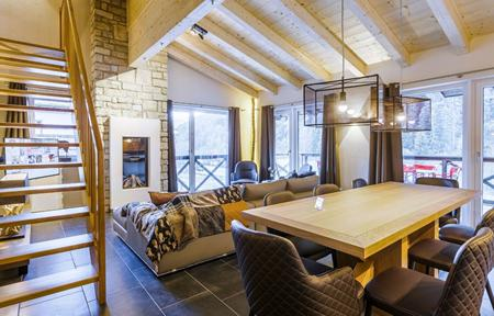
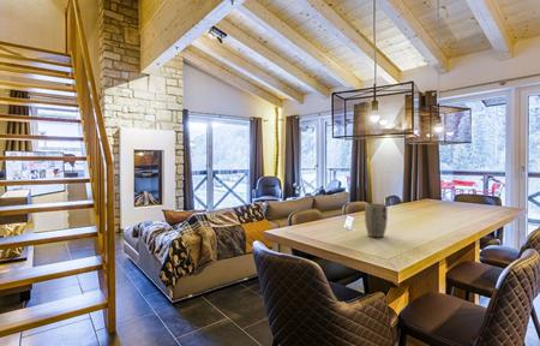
+ plant pot [364,203,389,238]
